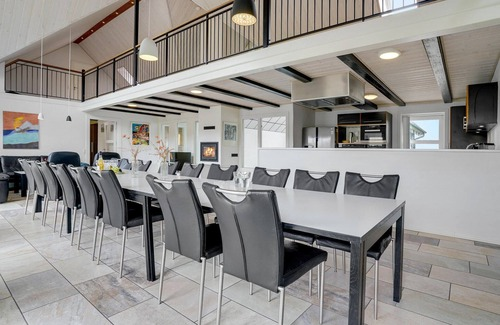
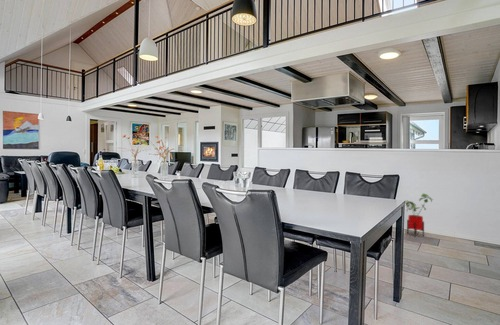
+ house plant [405,193,435,237]
